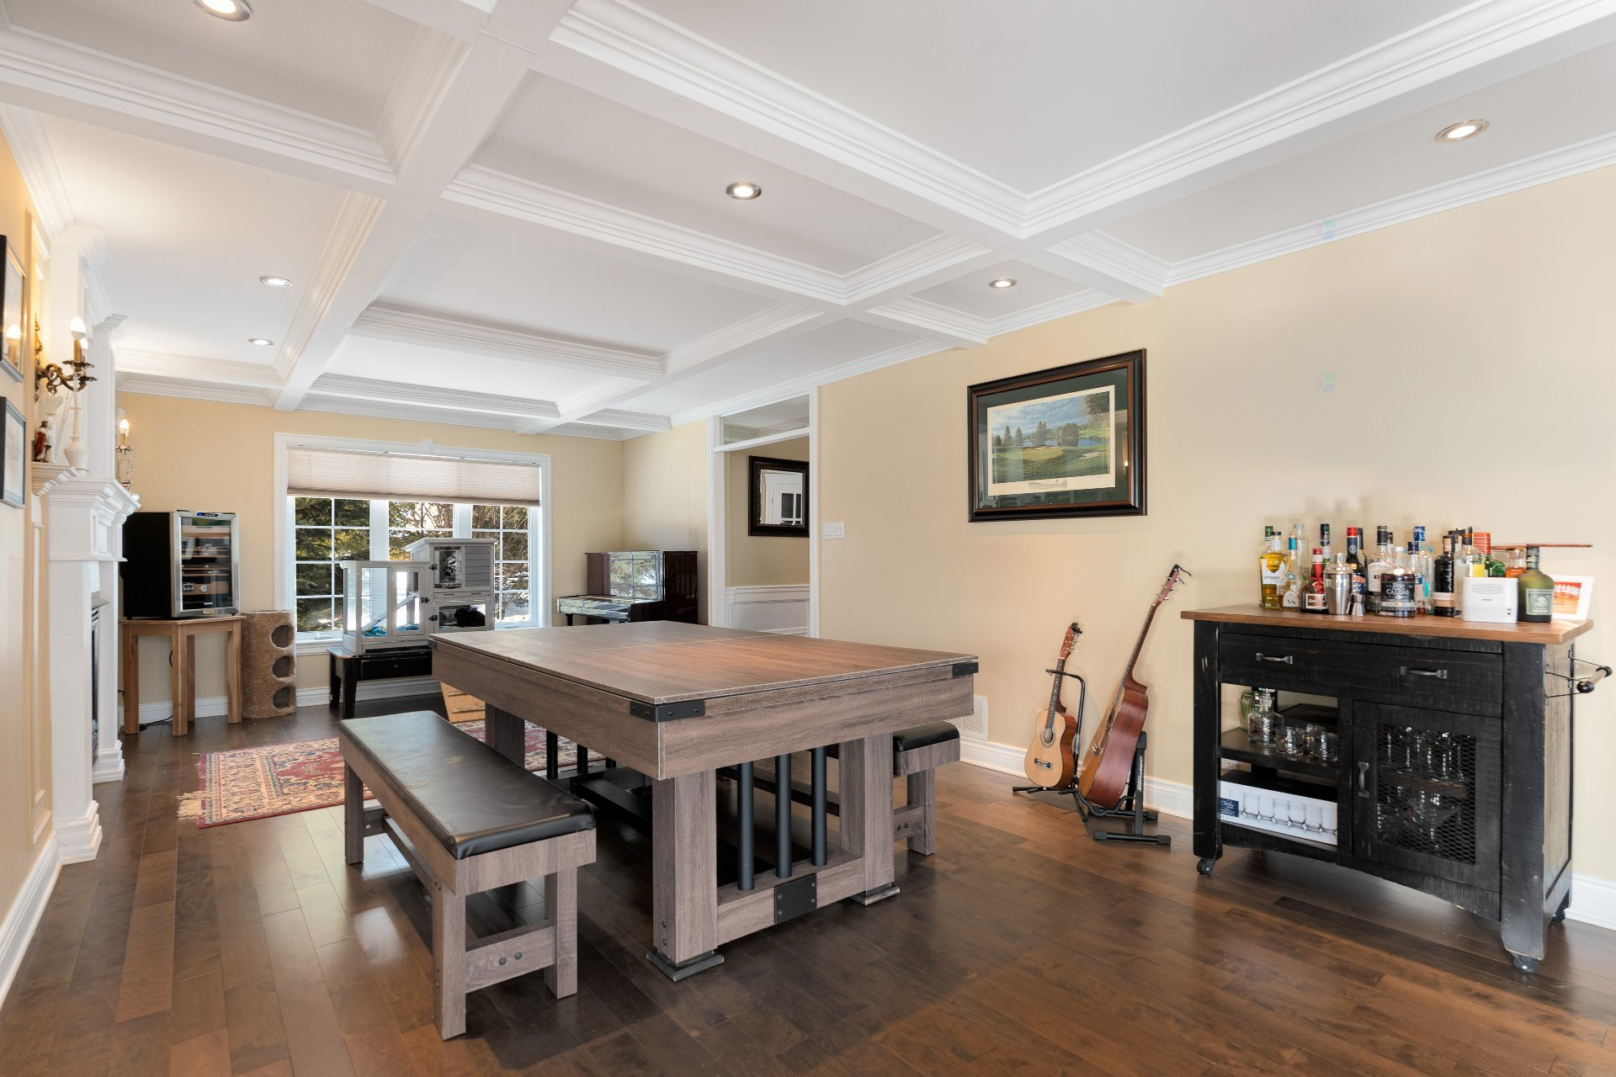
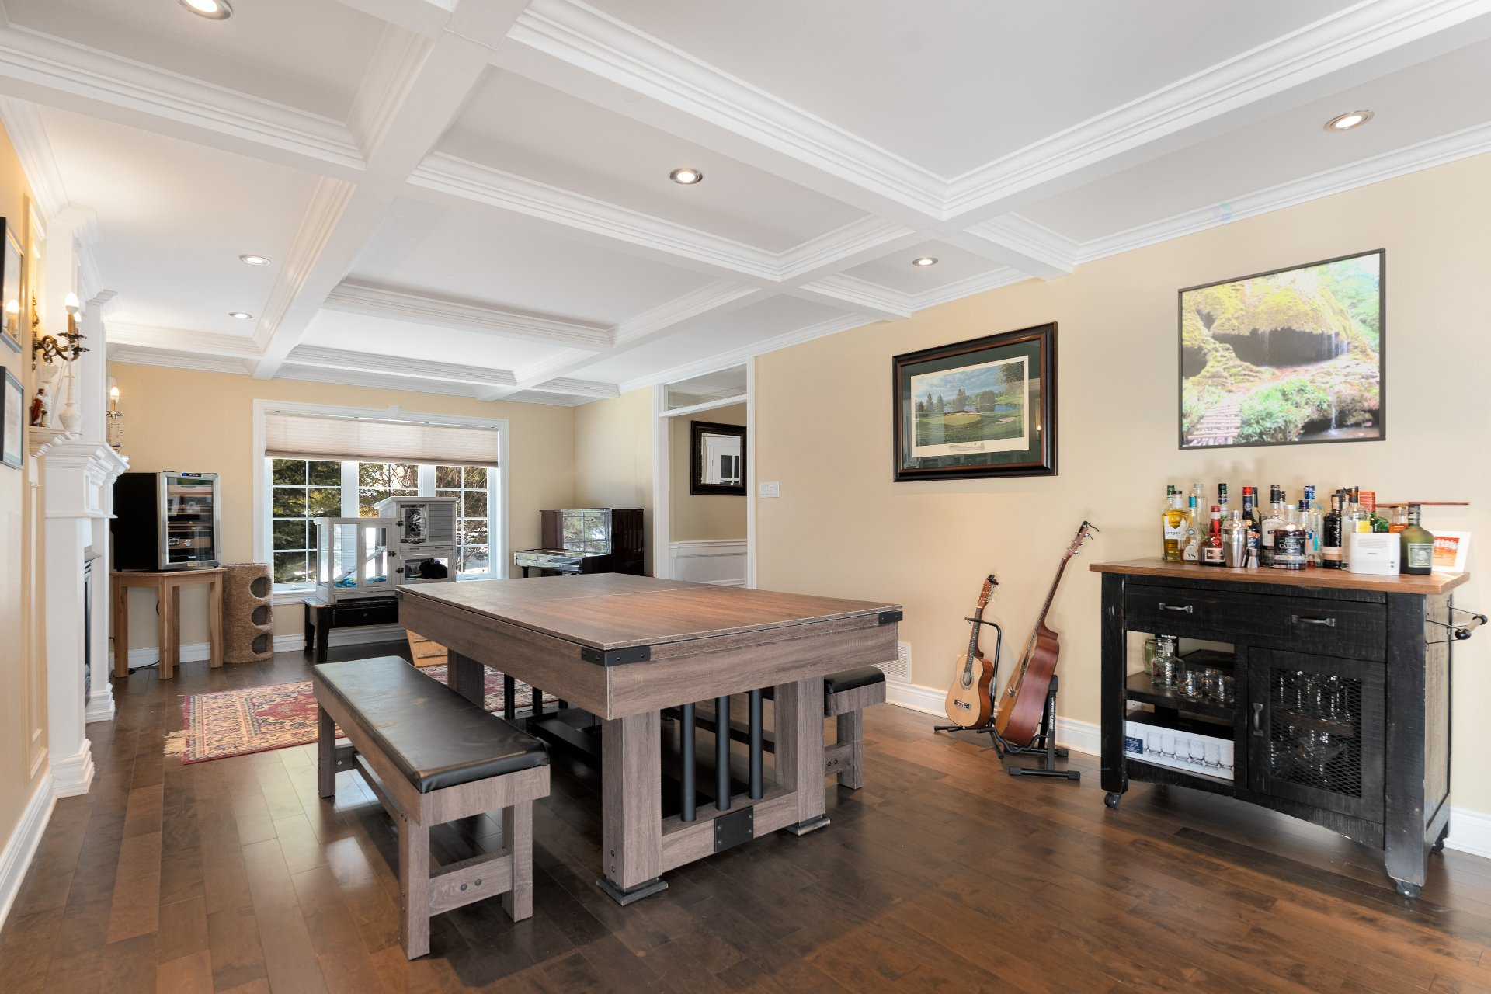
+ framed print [1177,247,1387,452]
